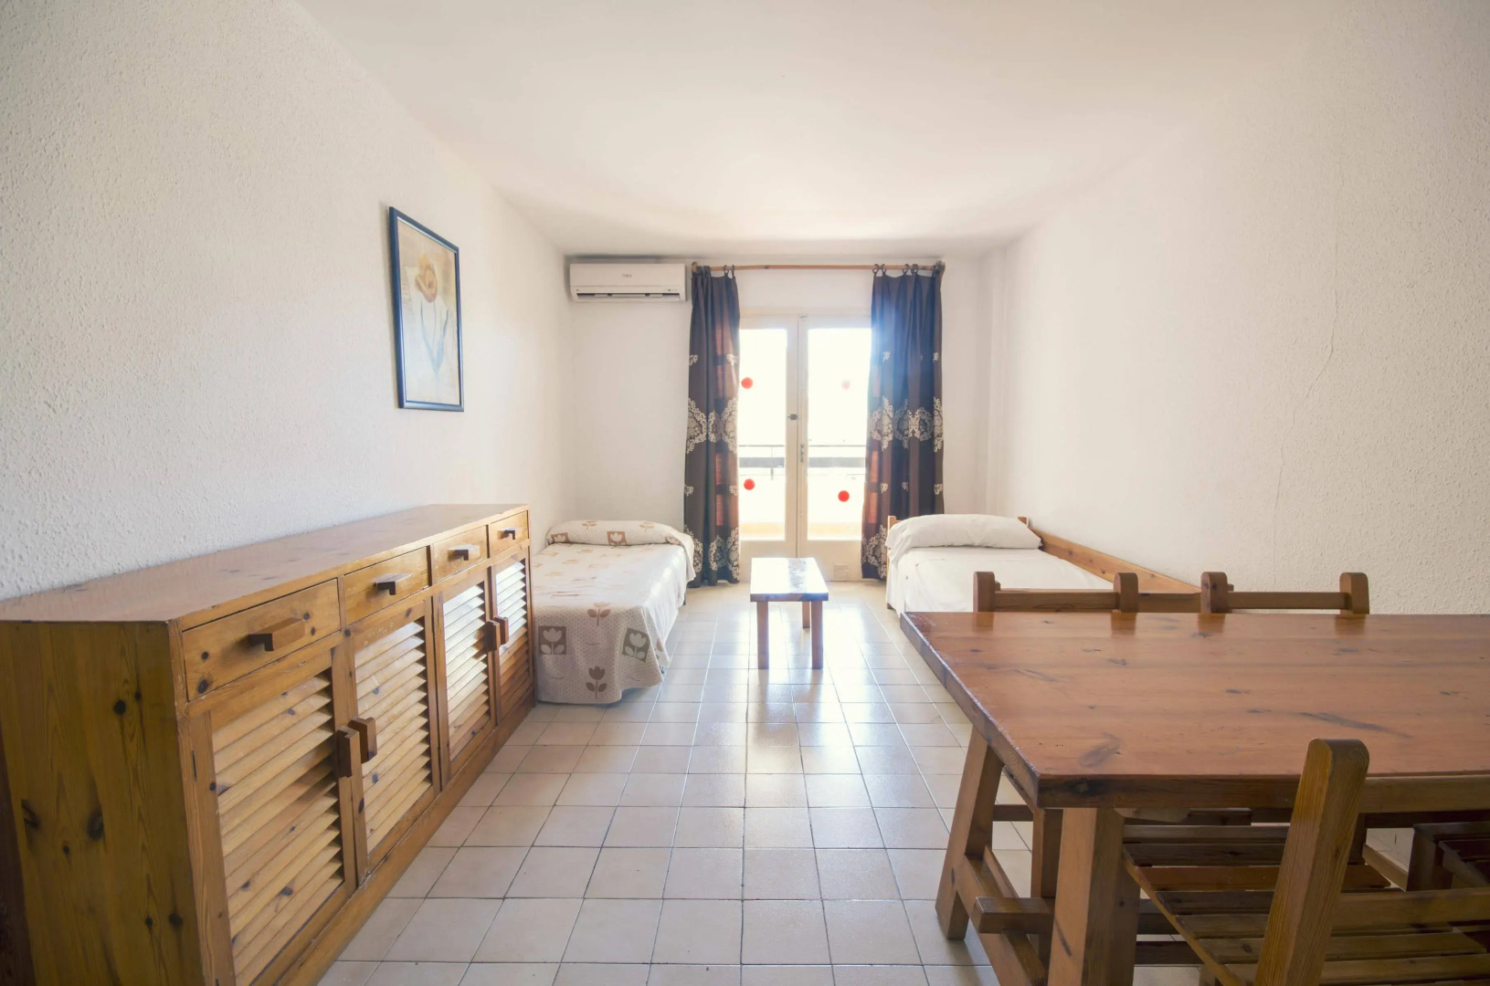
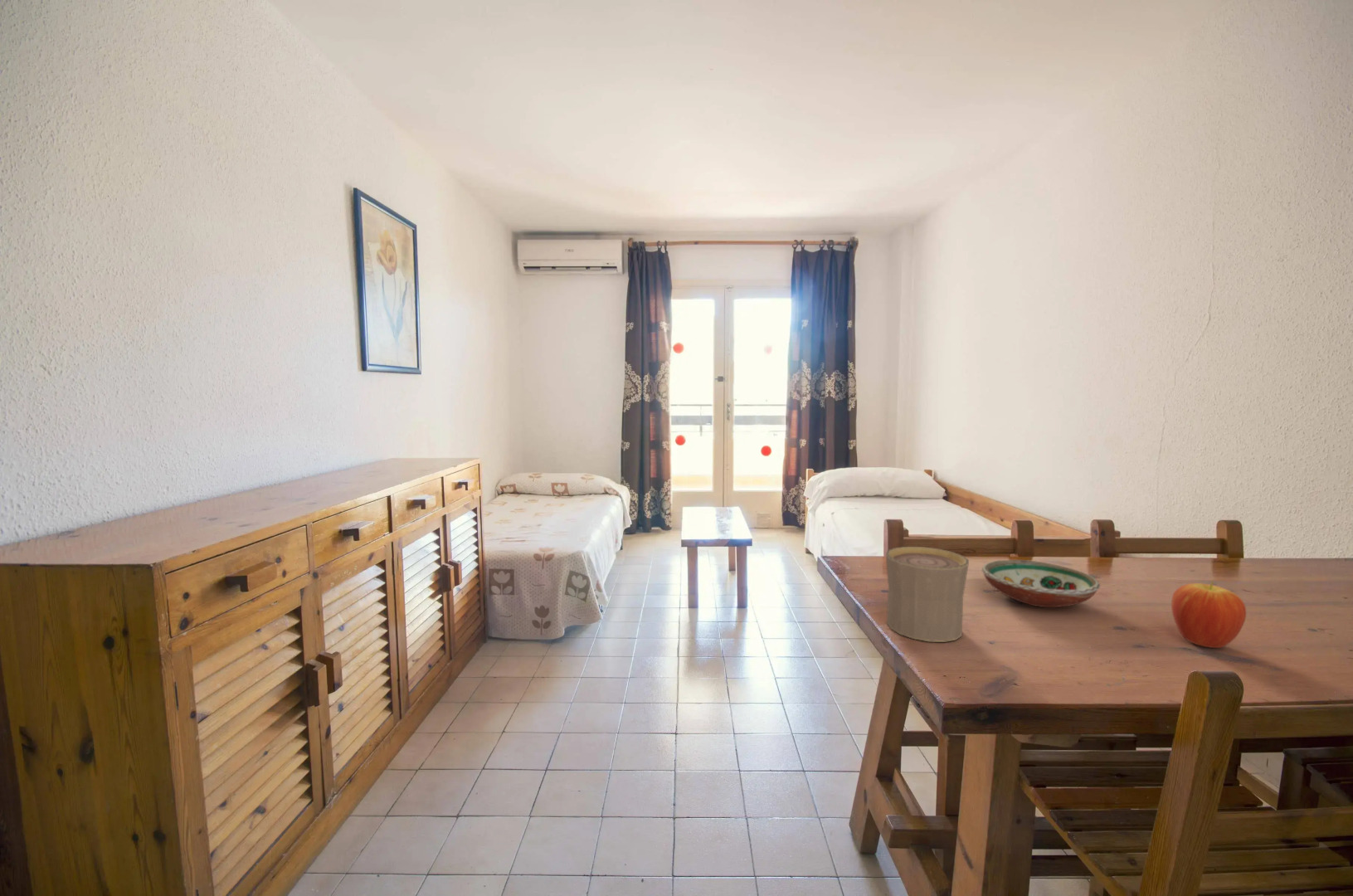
+ cup [885,546,970,643]
+ fruit [1170,581,1247,649]
+ decorative bowl [981,559,1101,608]
